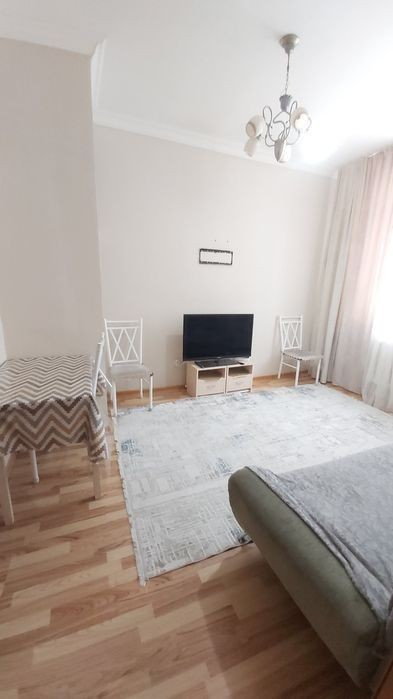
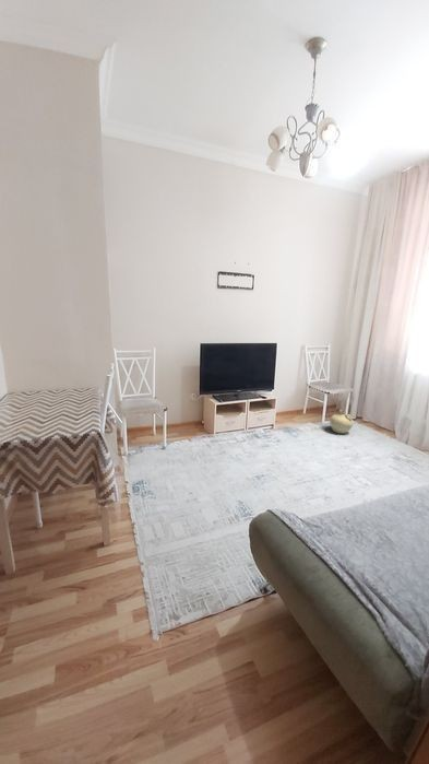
+ ceramic jug [329,409,355,435]
